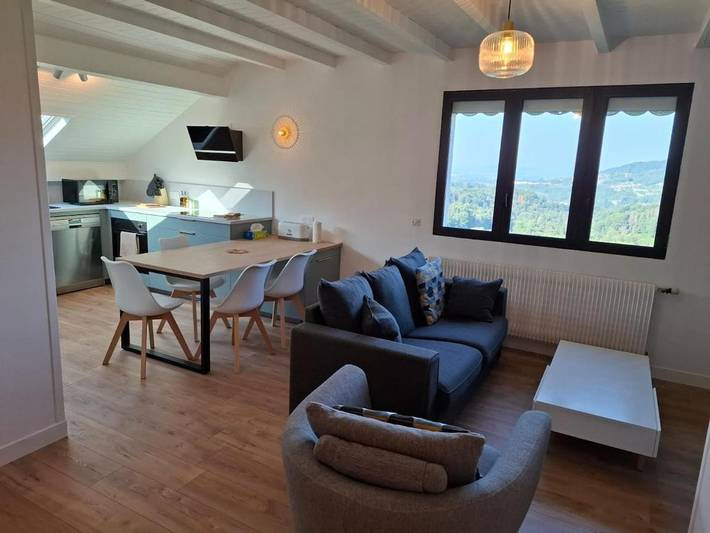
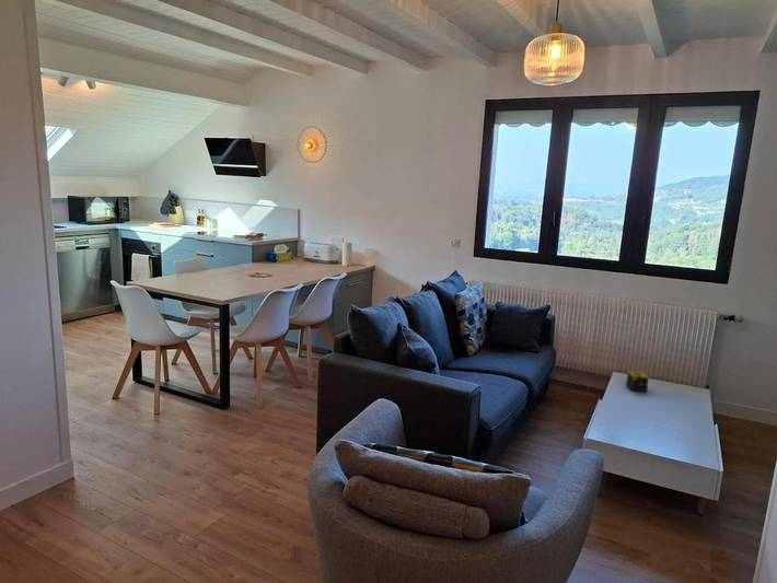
+ candle [625,371,650,393]
